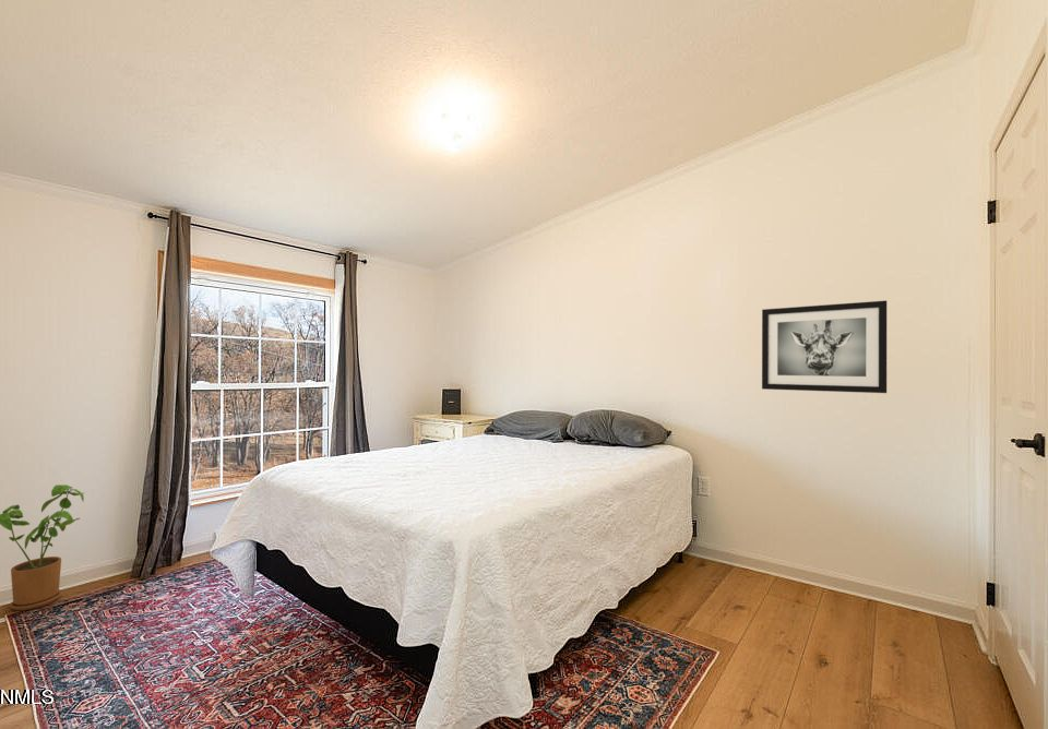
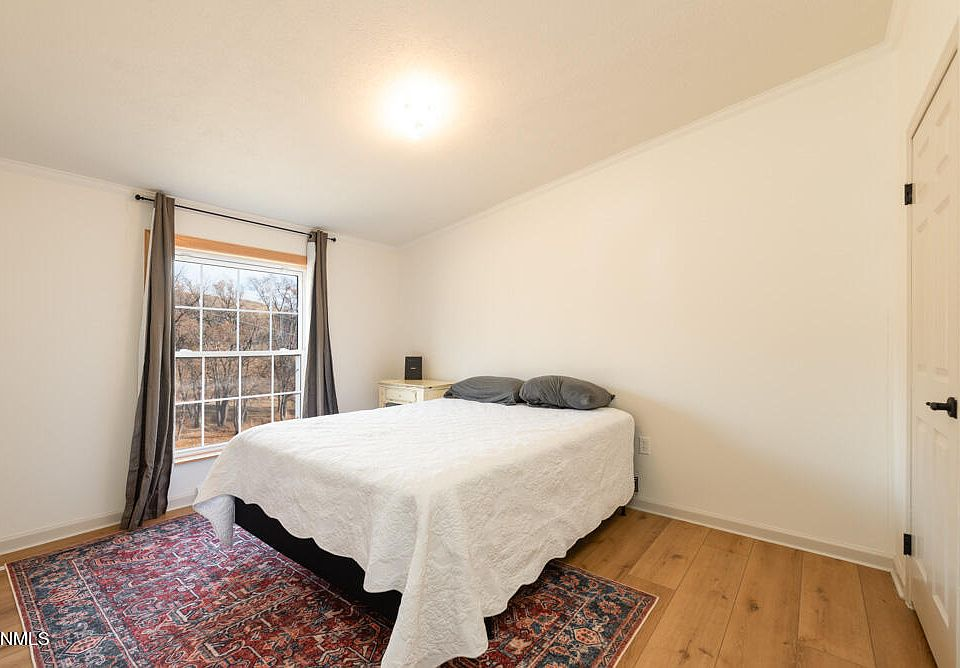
- house plant [0,483,85,611]
- wall art [761,299,888,394]
